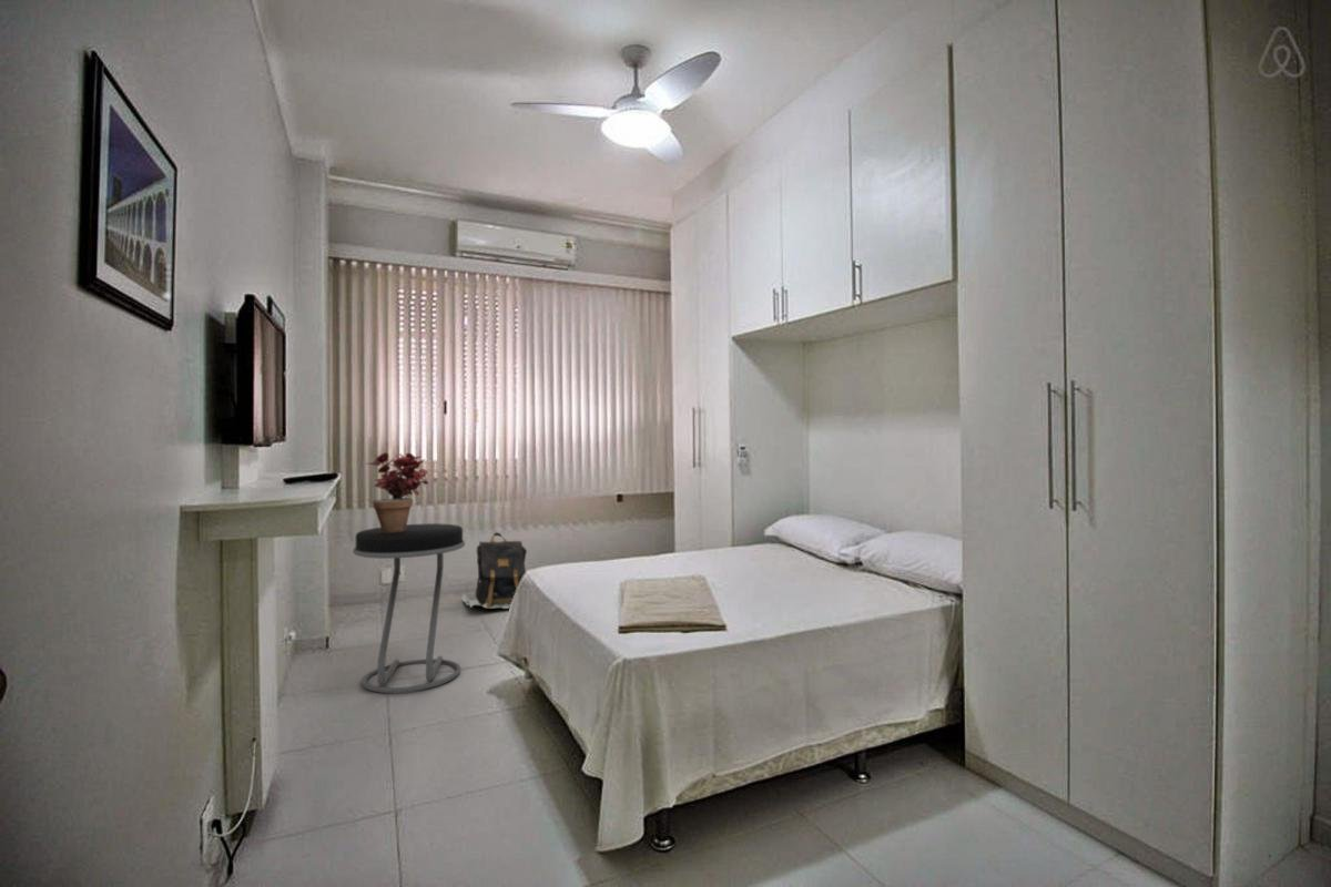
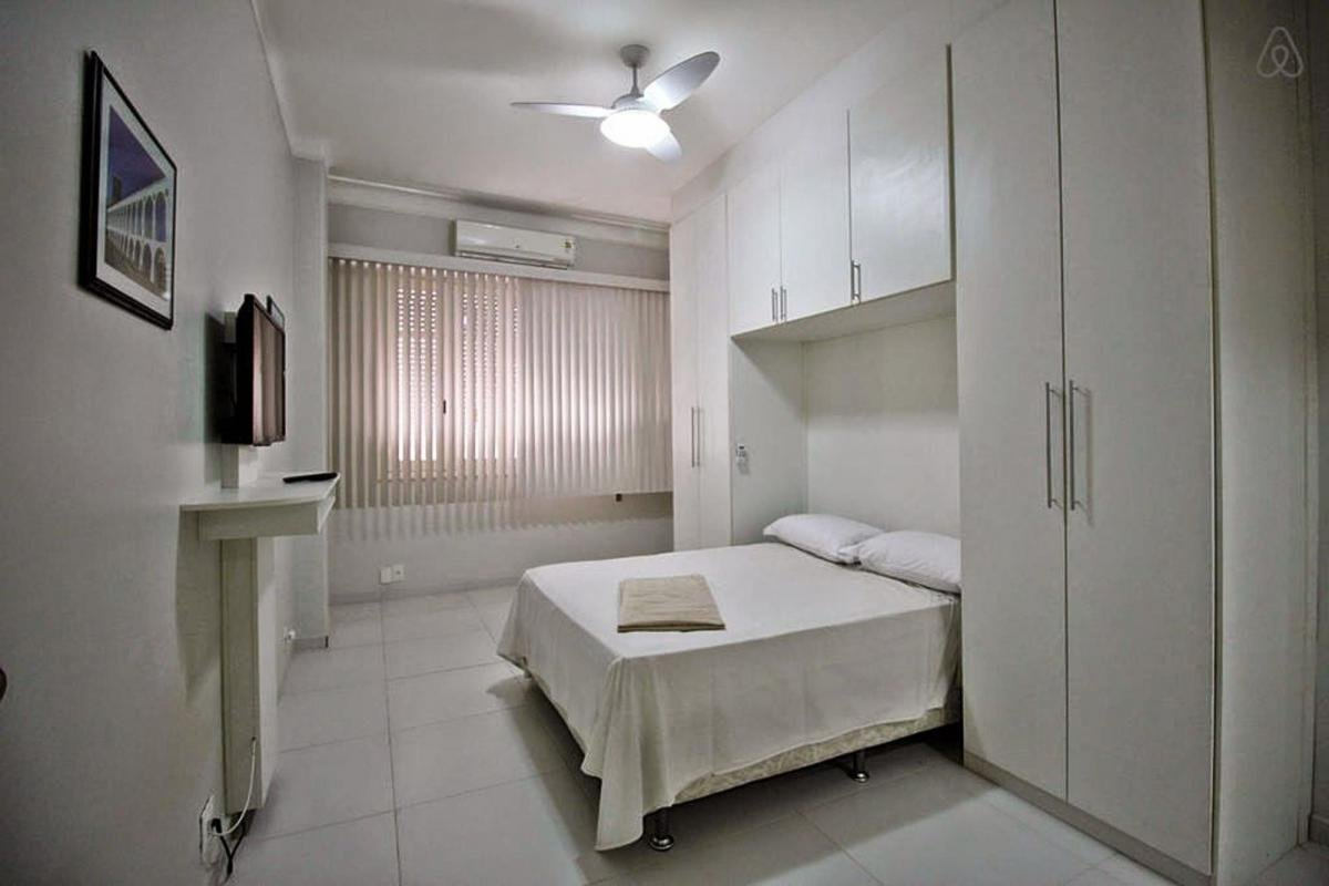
- potted plant [366,451,429,533]
- backpack [460,531,528,610]
- stool [352,522,466,694]
